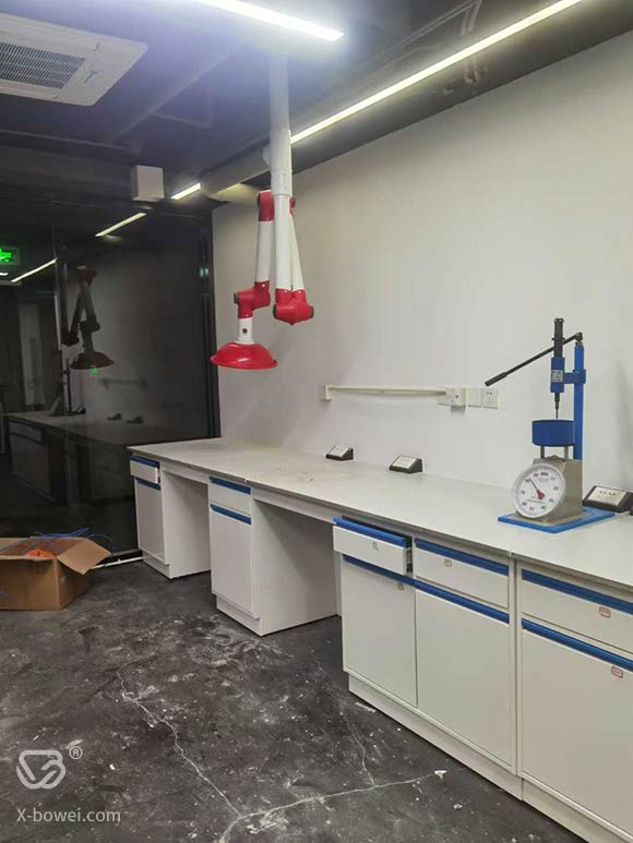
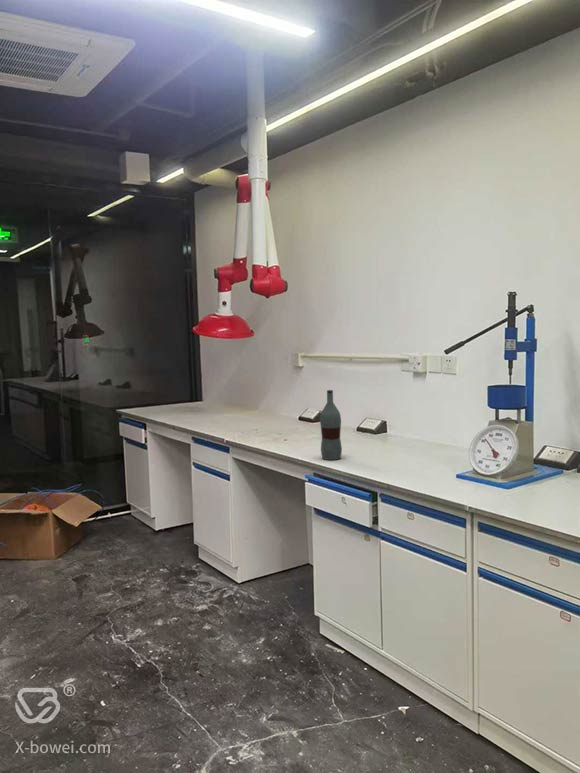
+ bottle [319,389,343,461]
